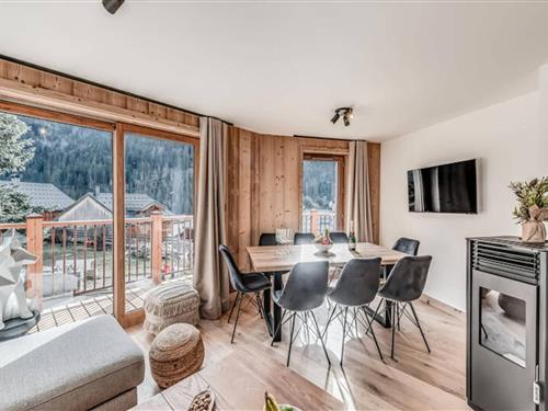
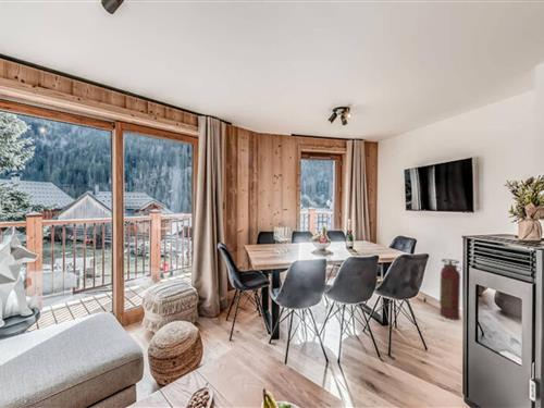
+ fire extinguisher [438,258,463,321]
